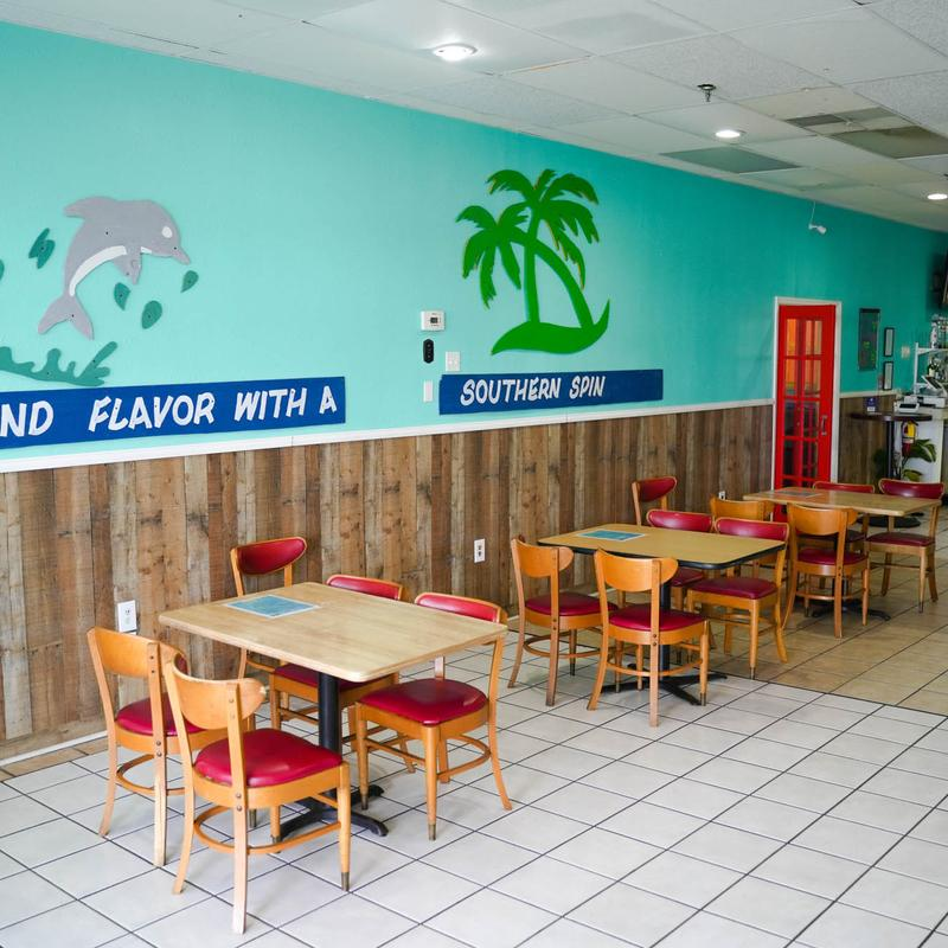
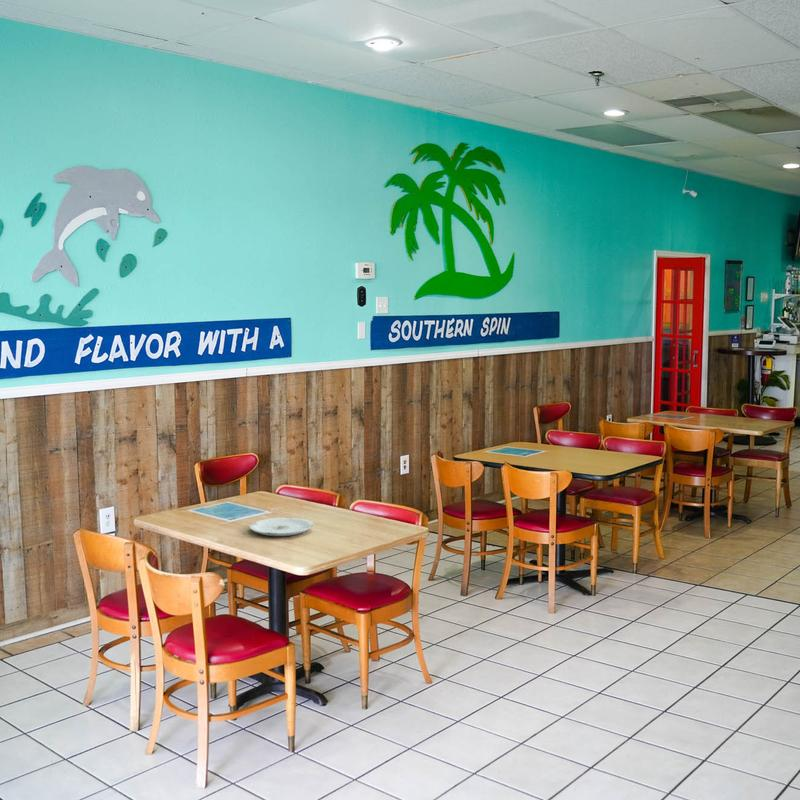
+ plate [248,517,314,537]
